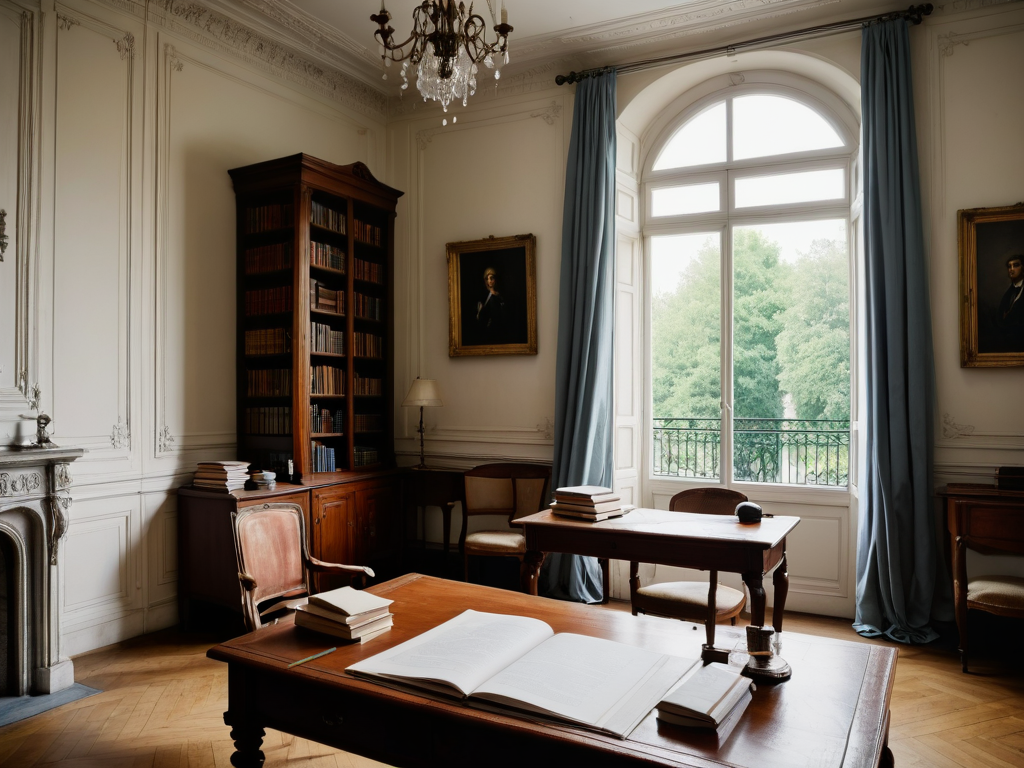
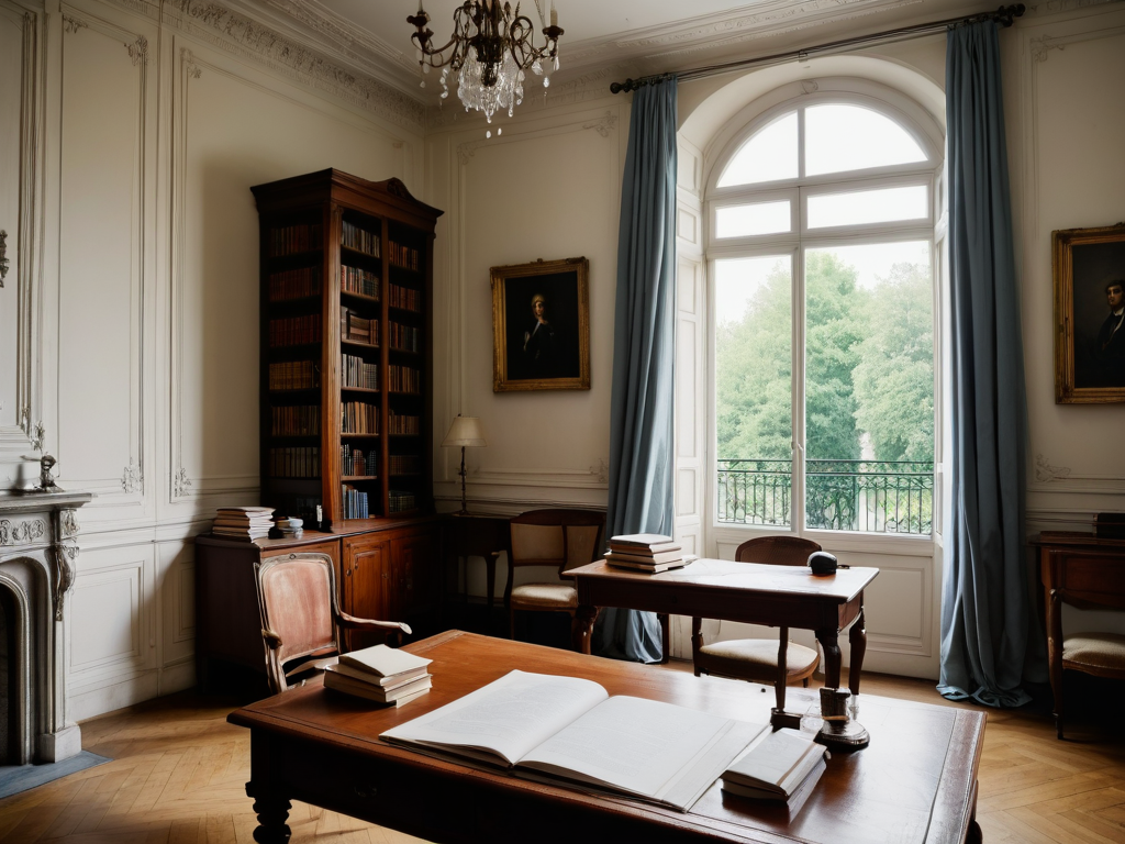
- pen [286,647,337,669]
